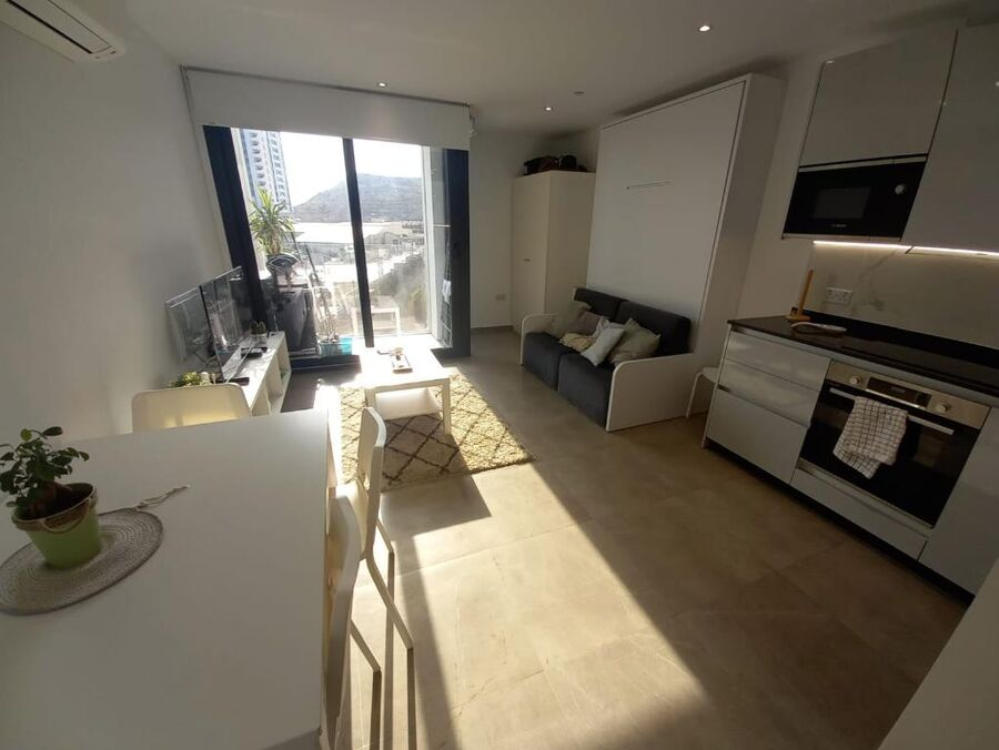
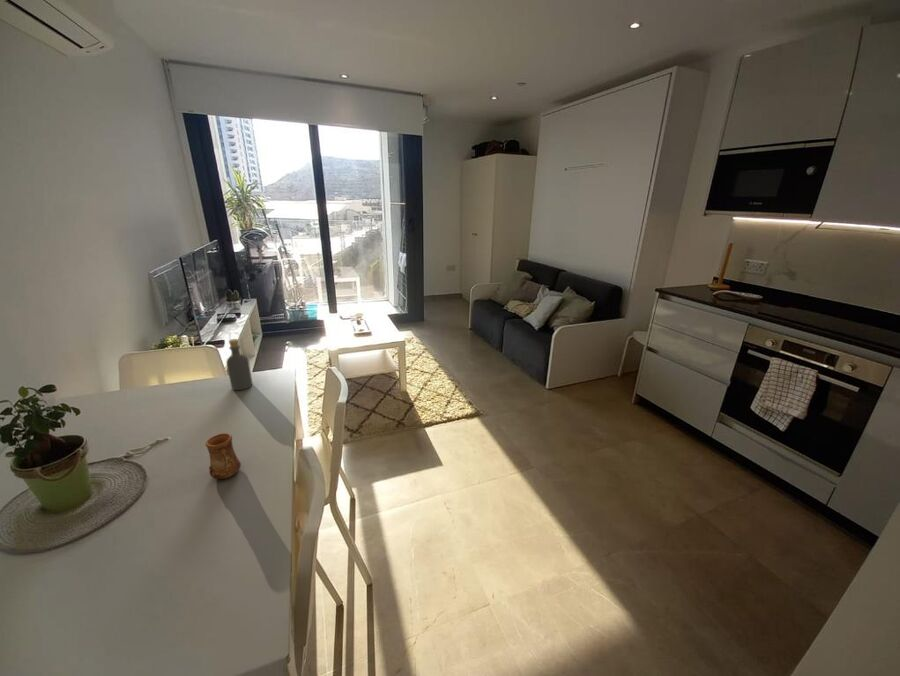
+ cup [205,432,242,480]
+ bottle [225,338,253,391]
